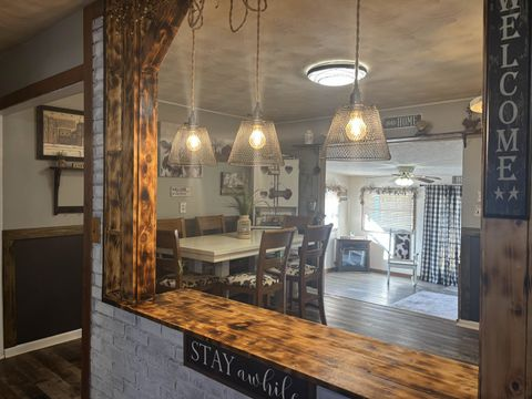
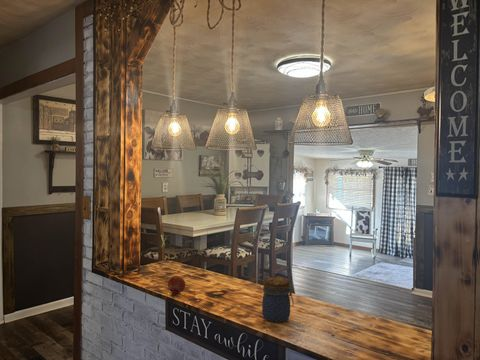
+ jar [261,276,295,323]
+ fruit [167,275,186,297]
